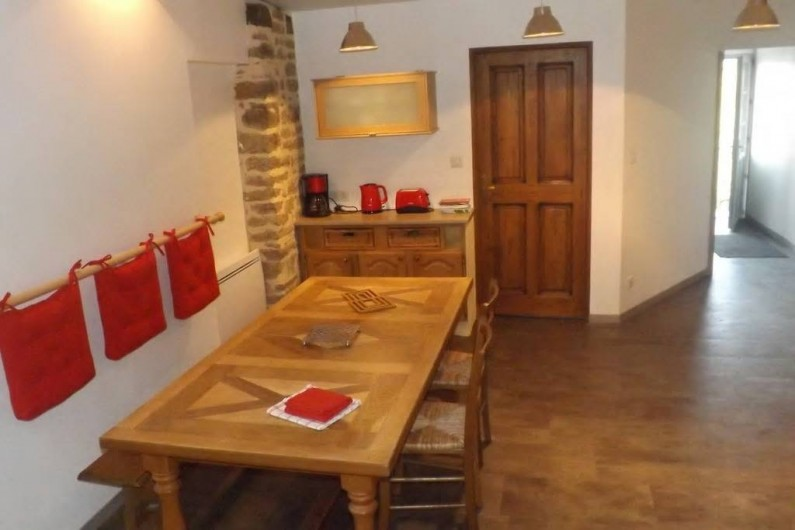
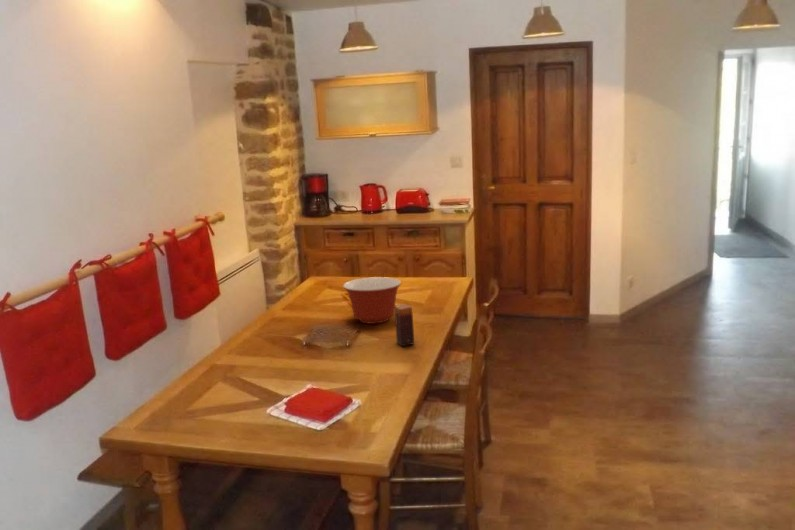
+ candle [394,304,415,347]
+ mixing bowl [342,276,403,325]
